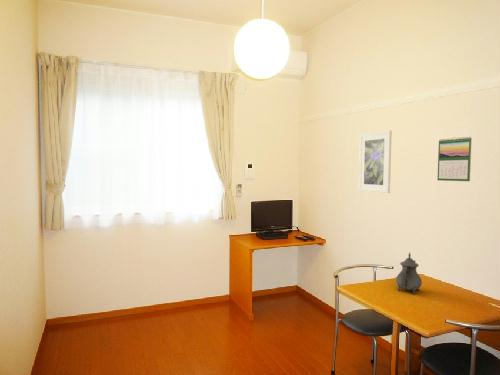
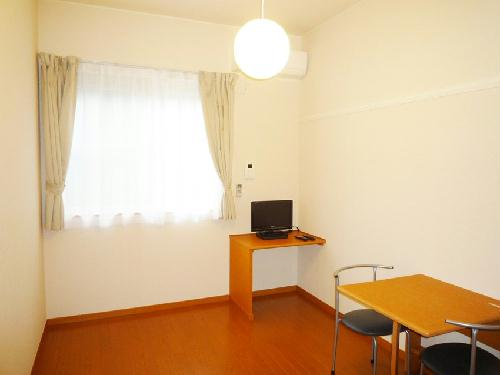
- teapot [395,251,423,295]
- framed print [358,129,393,194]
- calendar [437,136,473,182]
